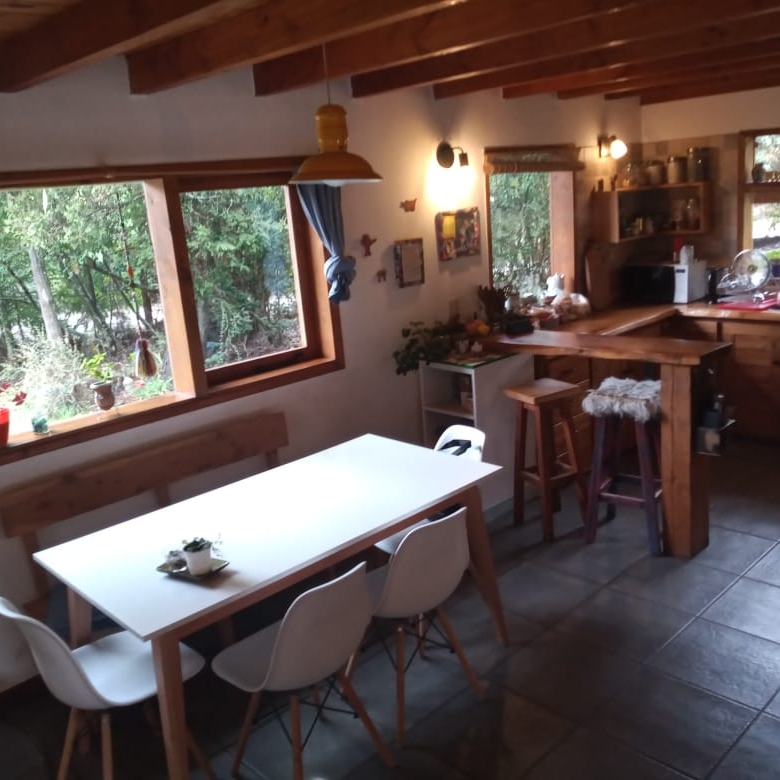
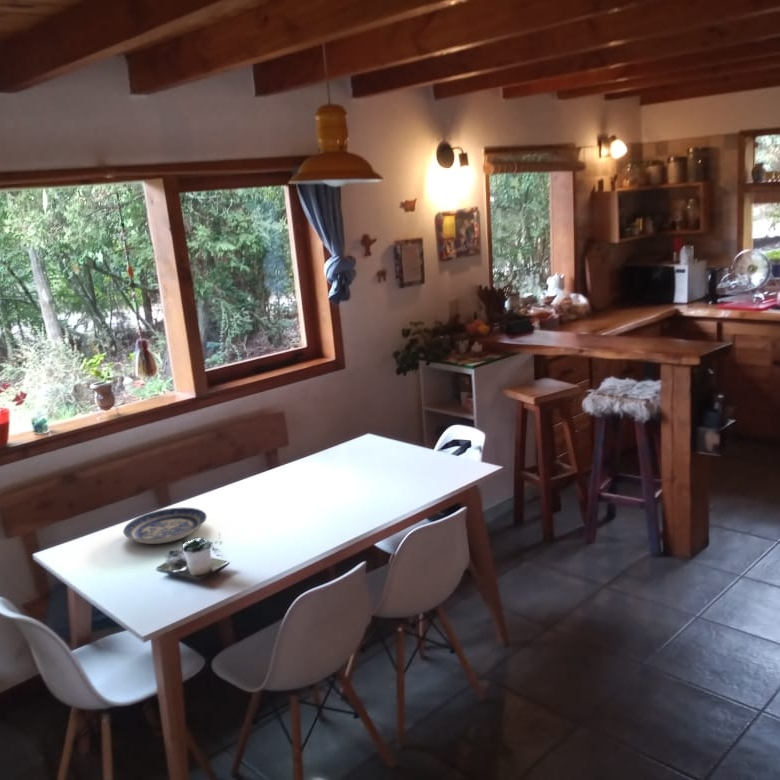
+ plate [122,506,208,545]
